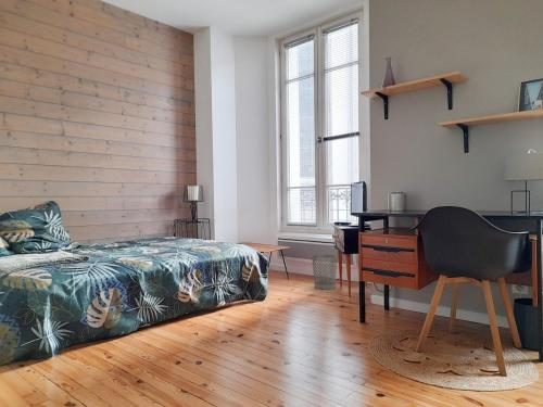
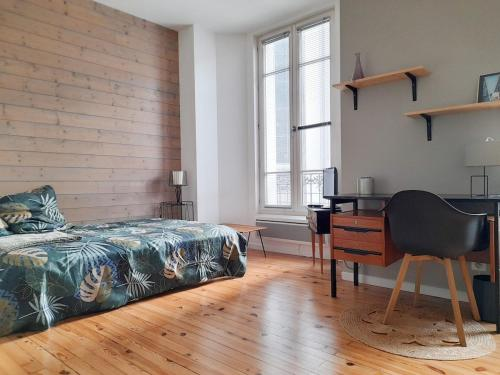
- wastebasket [311,254,338,290]
